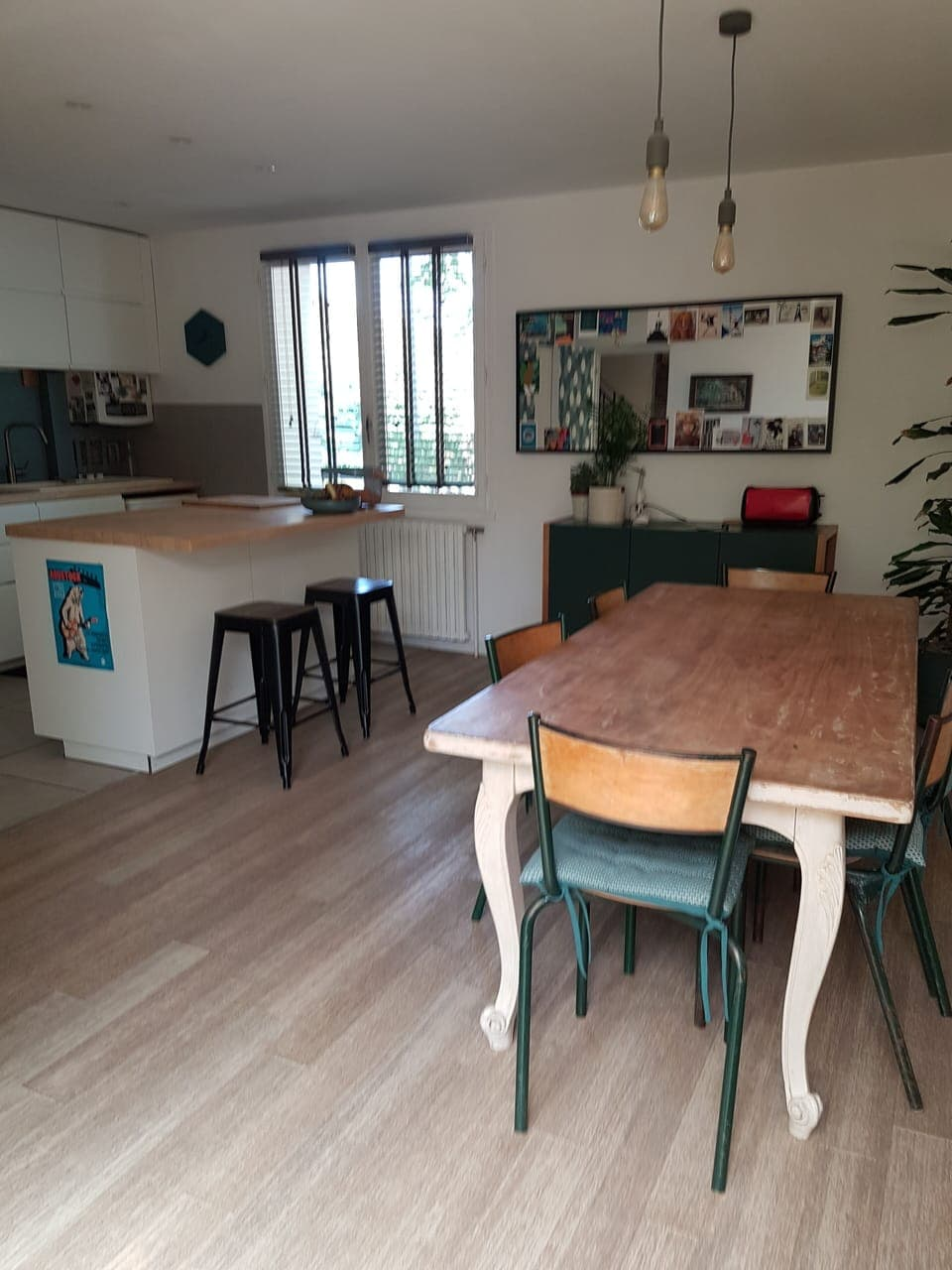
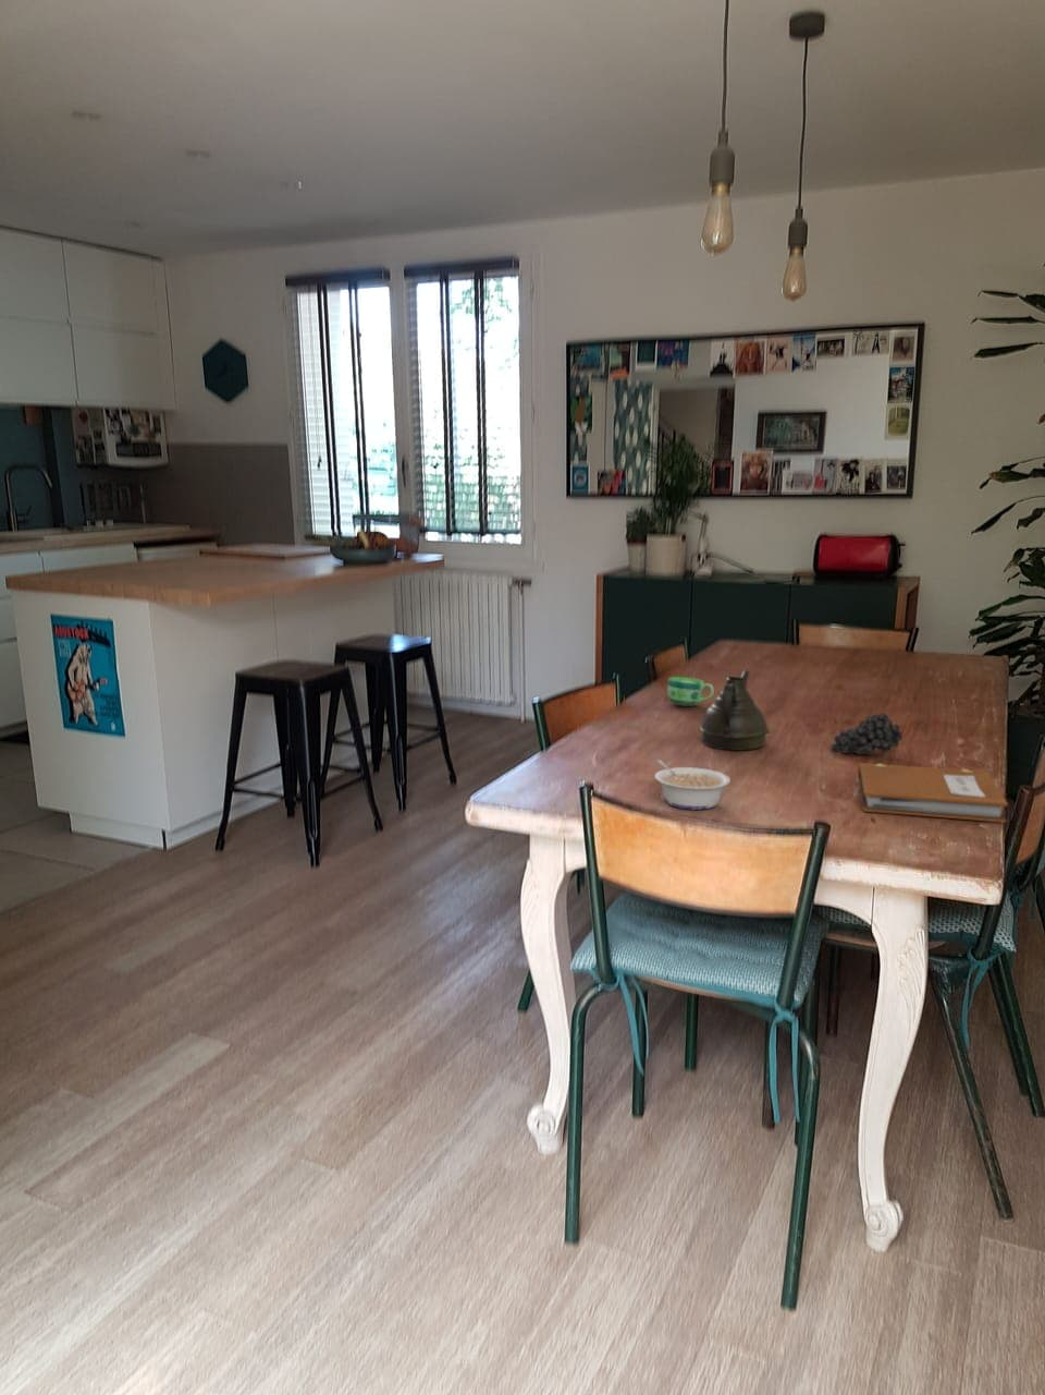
+ notebook [856,762,1009,824]
+ teapot [699,669,771,751]
+ cup [666,676,716,707]
+ legume [654,759,731,811]
+ fruit [830,712,903,756]
